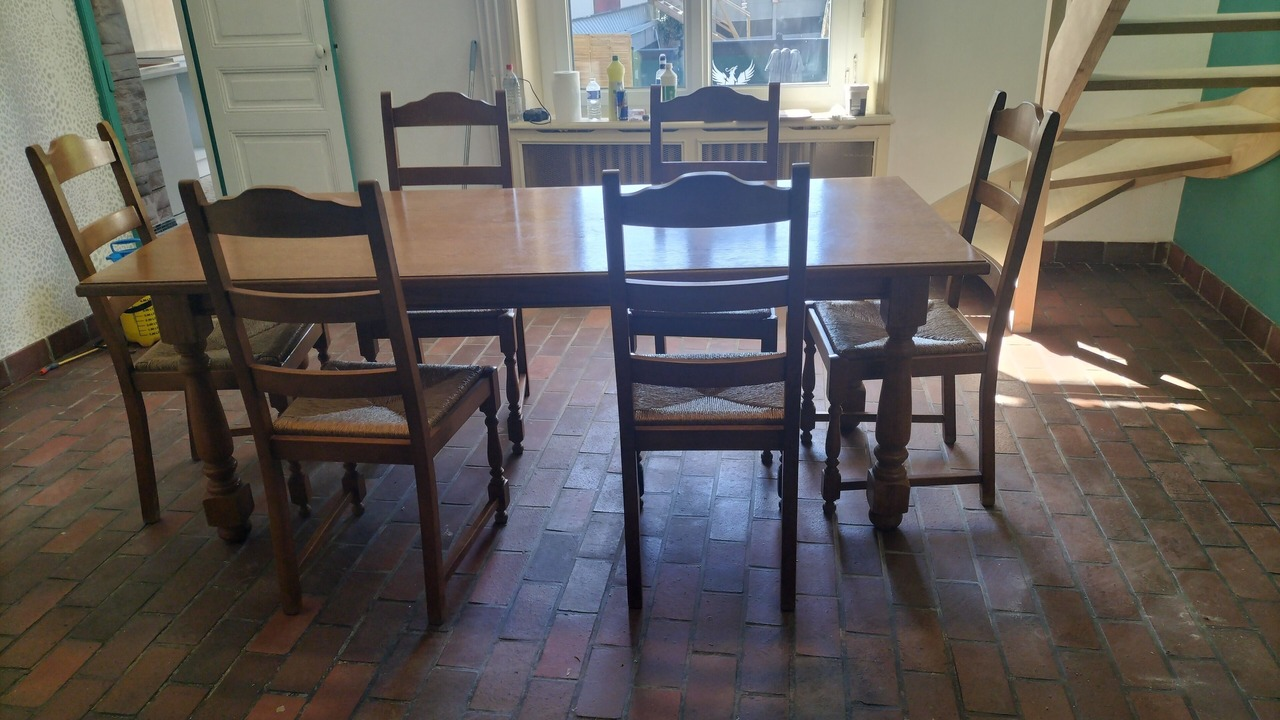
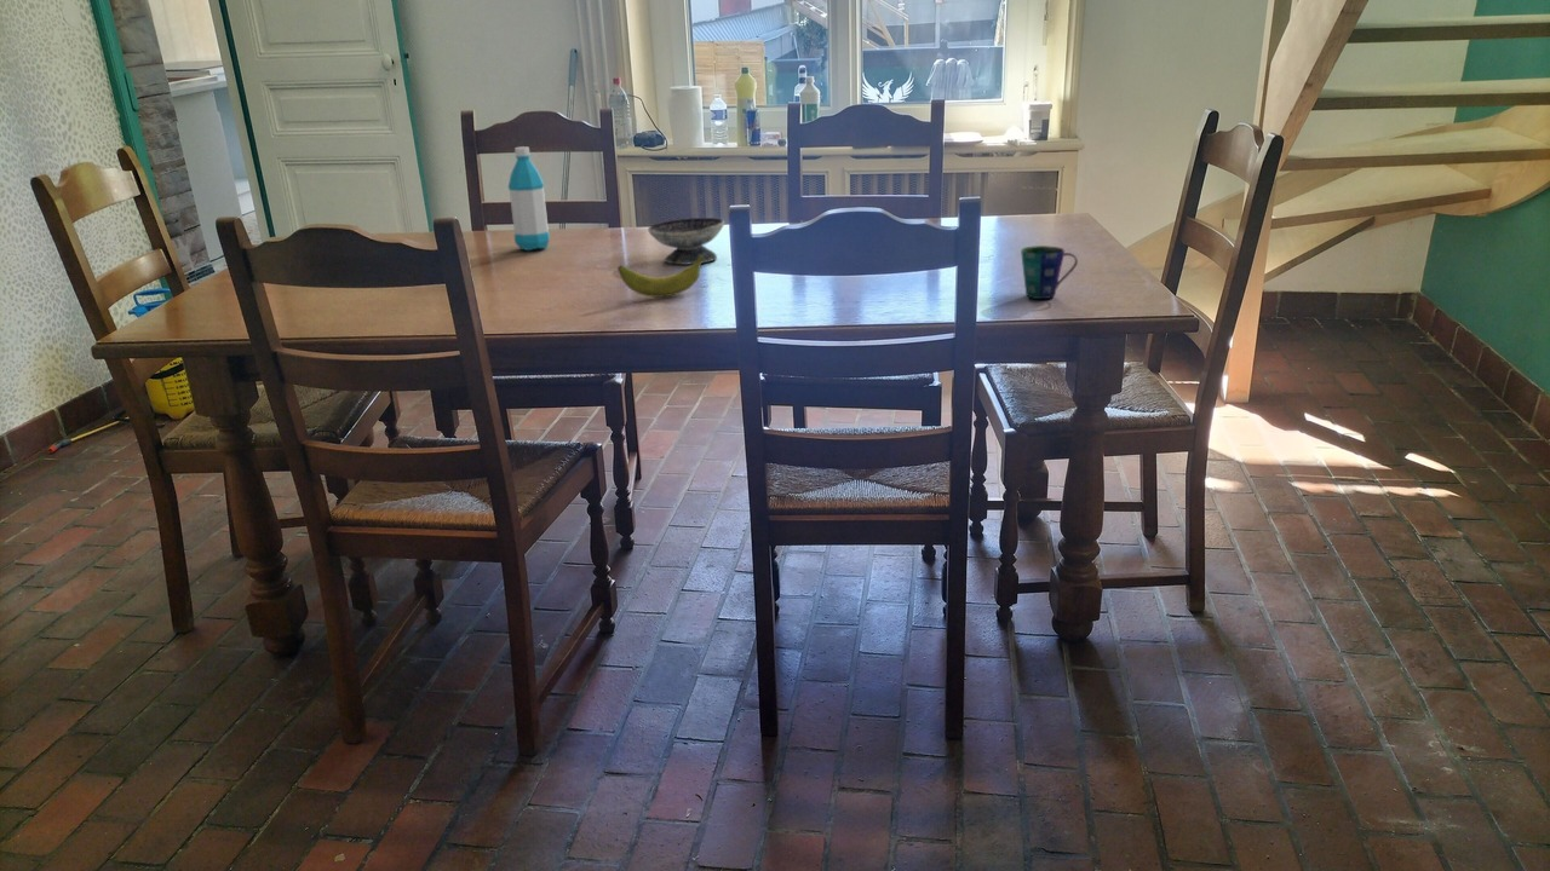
+ banana [616,255,705,299]
+ cup [1020,244,1079,300]
+ bowl [647,217,725,266]
+ water bottle [507,145,551,252]
